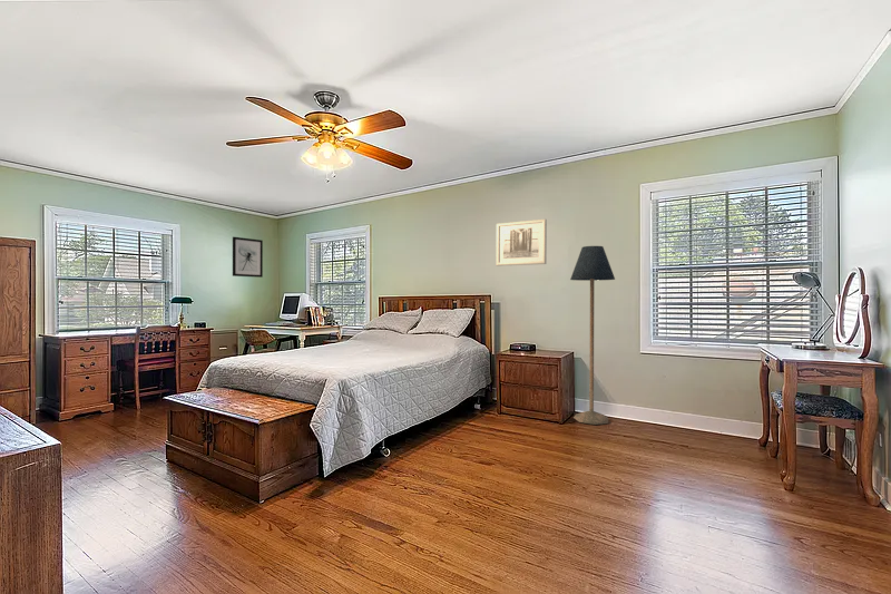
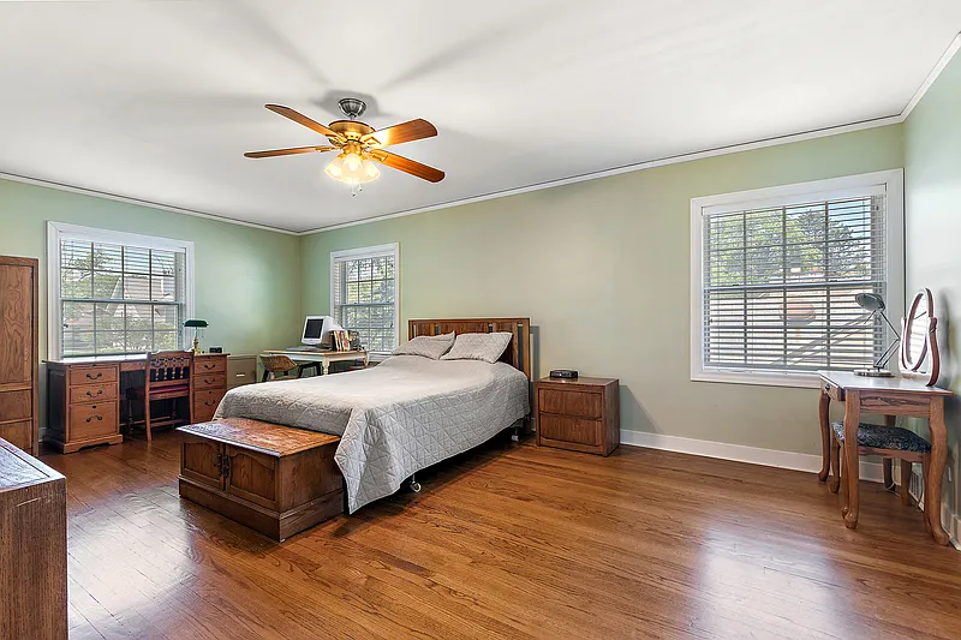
- wall art [496,218,548,267]
- wall art [232,236,264,279]
- floor lamp [569,245,616,426]
